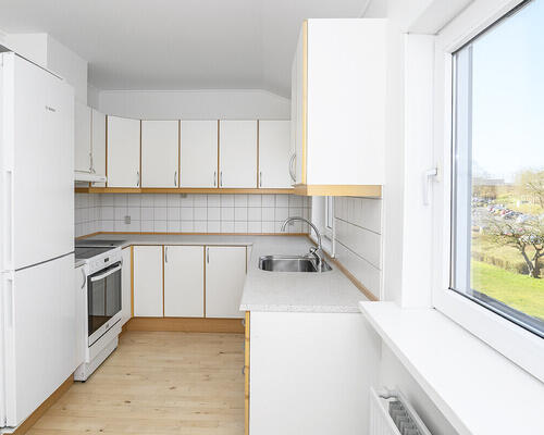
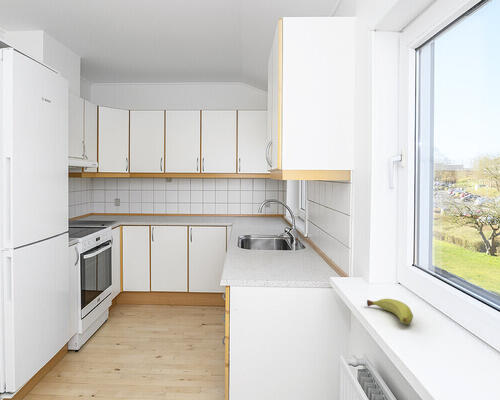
+ fruit [366,298,414,325]
